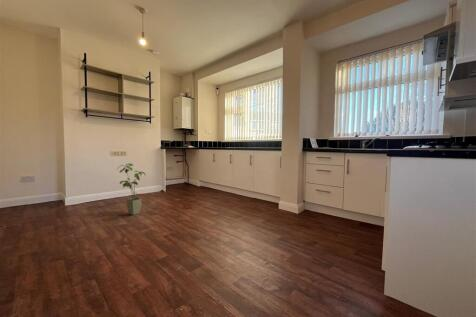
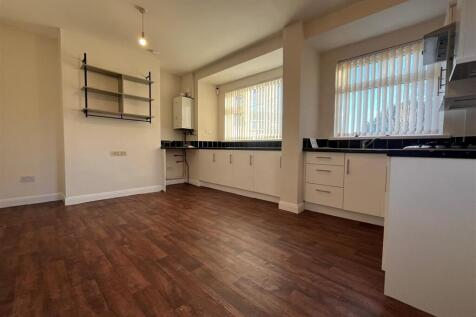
- house plant [116,163,147,216]
